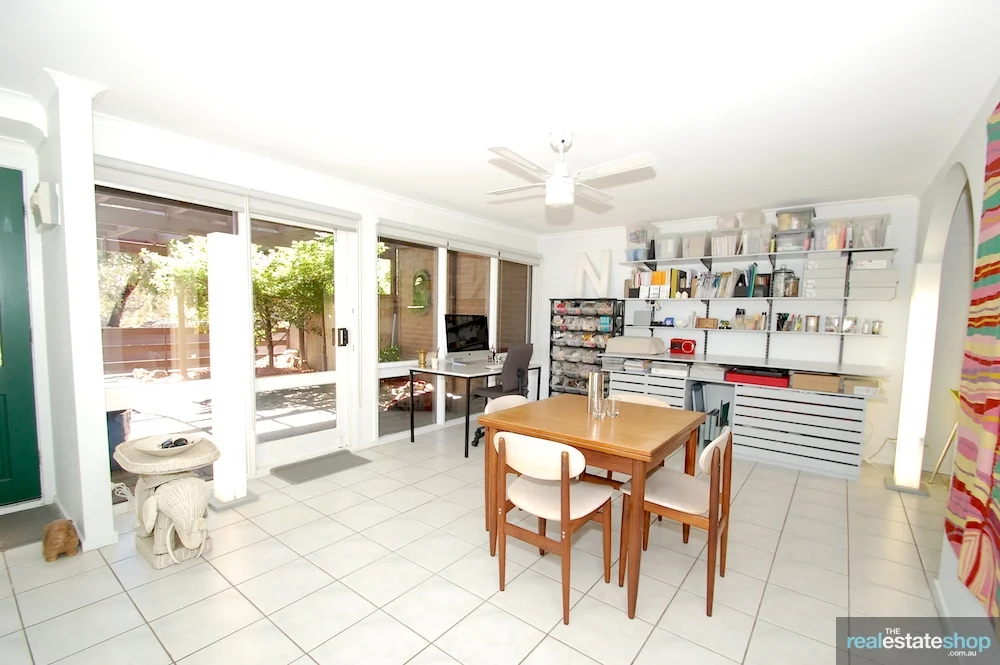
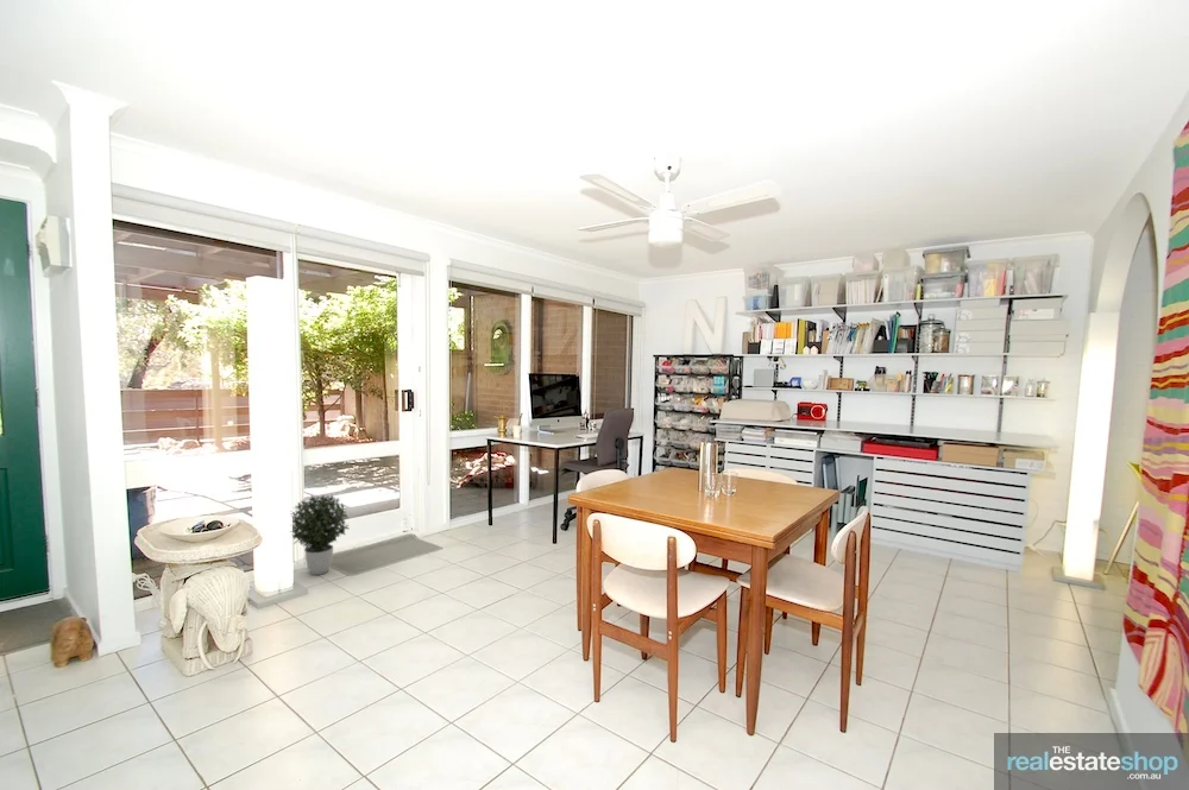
+ potted plant [291,494,351,576]
